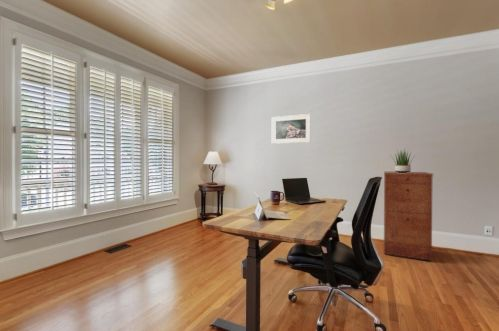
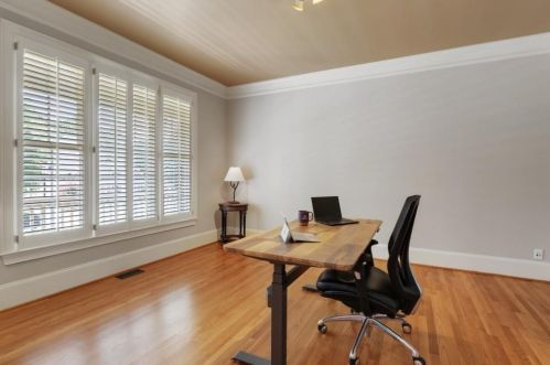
- filing cabinet [383,171,434,262]
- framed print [271,113,312,145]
- potted plant [390,149,415,173]
